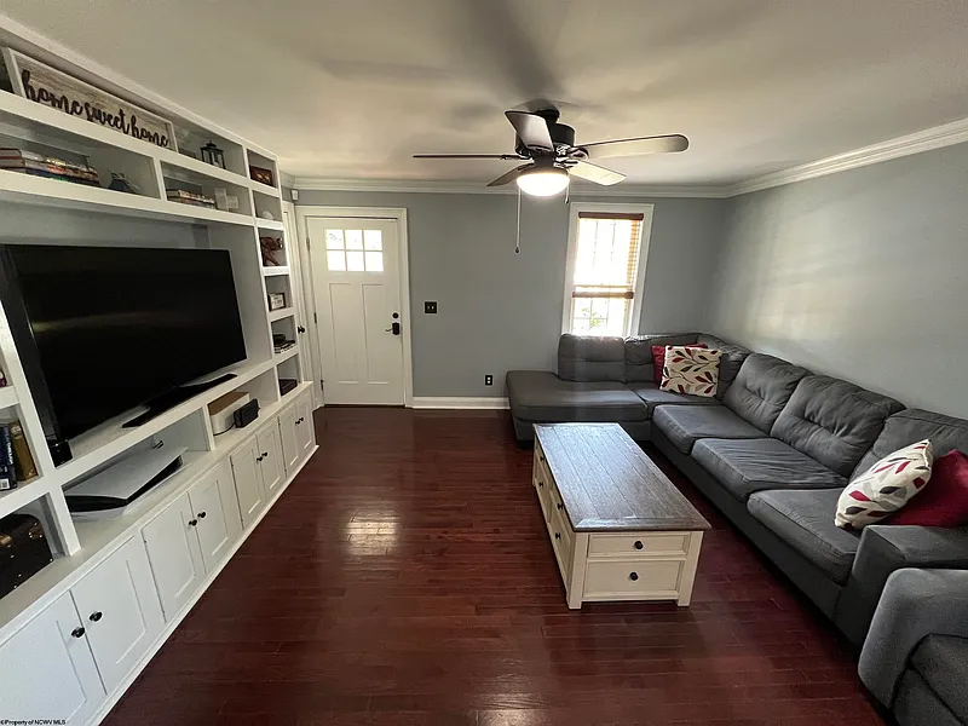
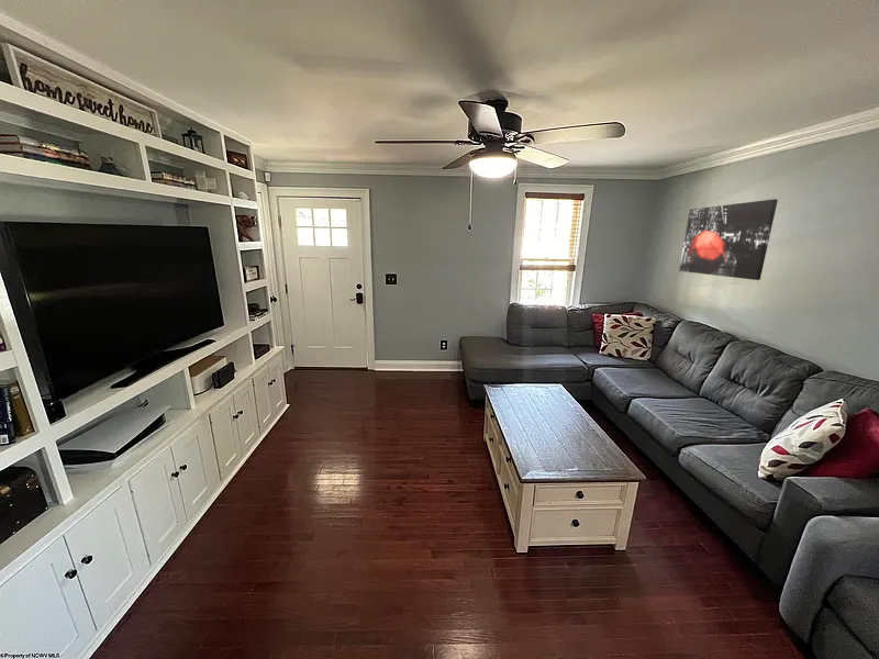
+ wall art [678,198,779,281]
